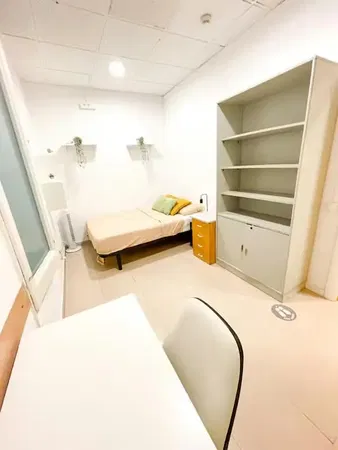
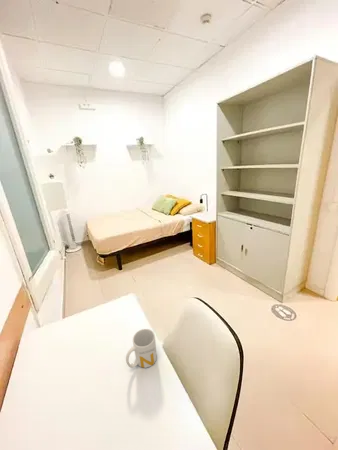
+ mug [125,328,158,369]
